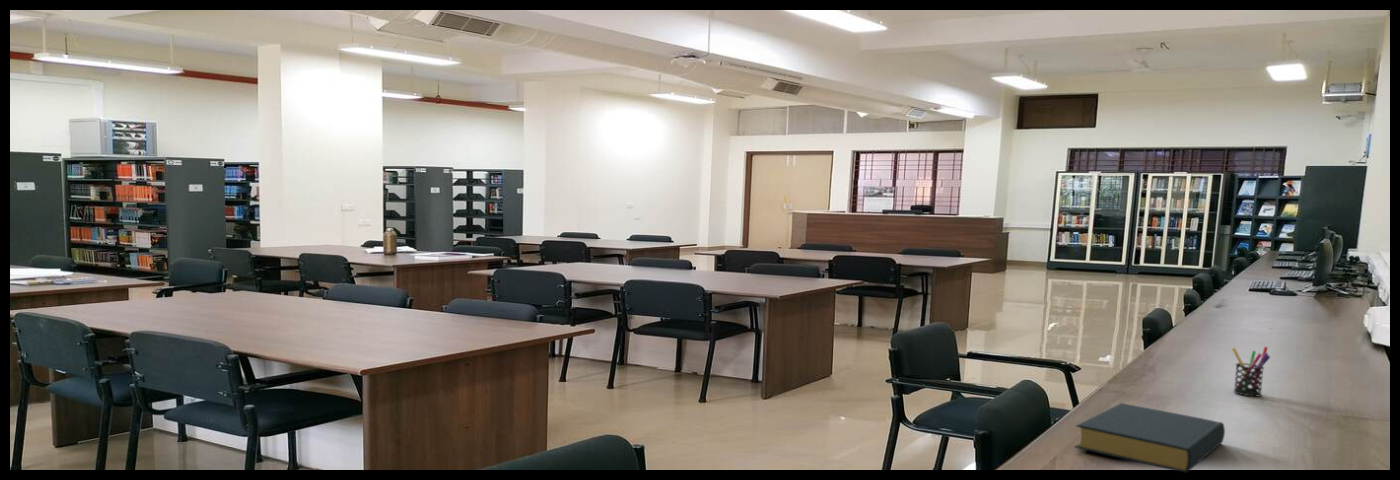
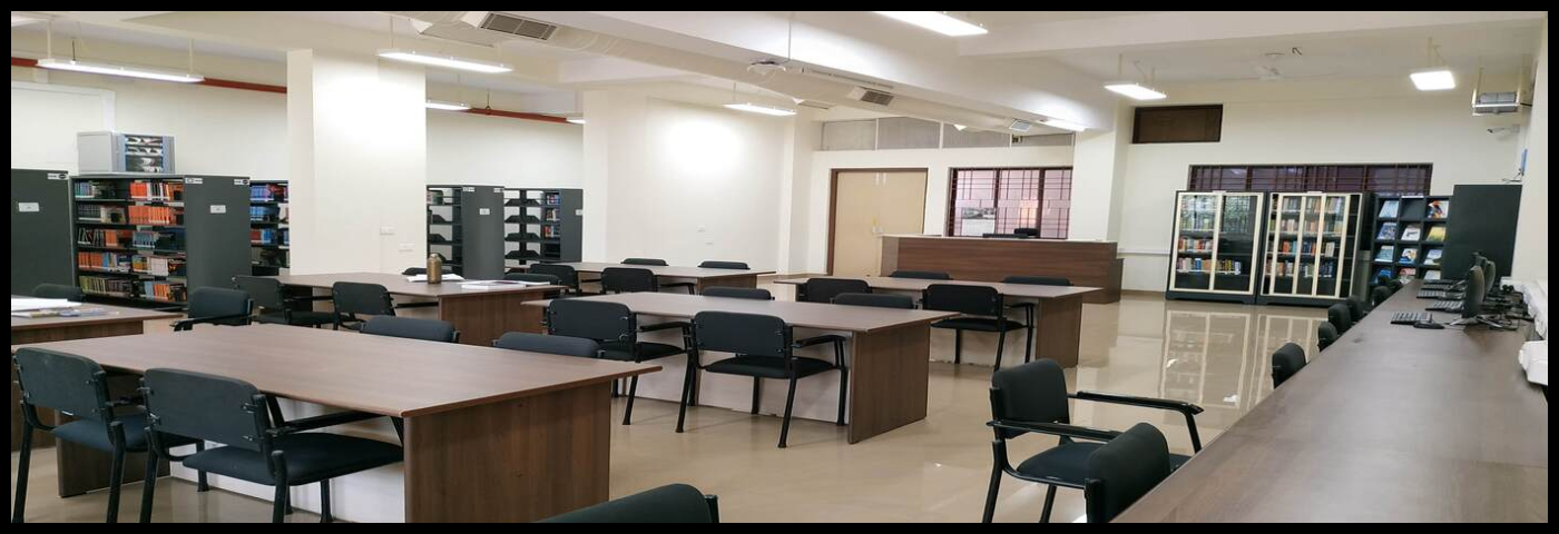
- pen holder [1231,346,1271,397]
- hardback book [1074,402,1226,474]
